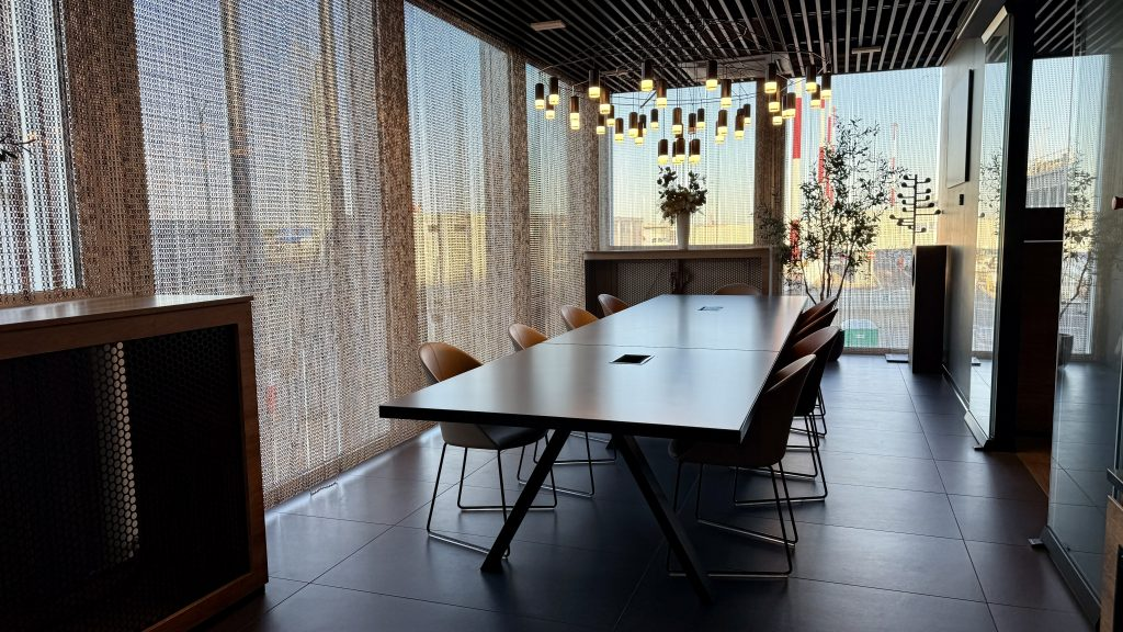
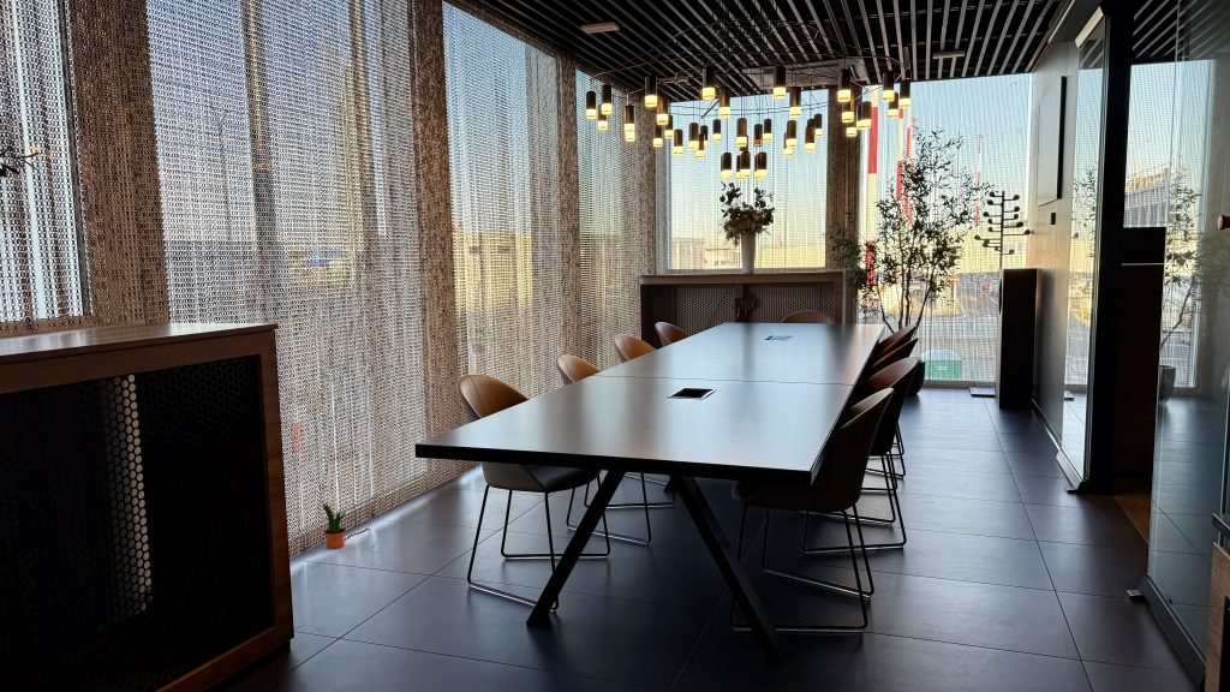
+ potted plant [321,501,347,550]
